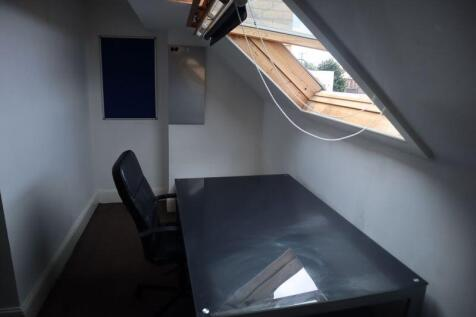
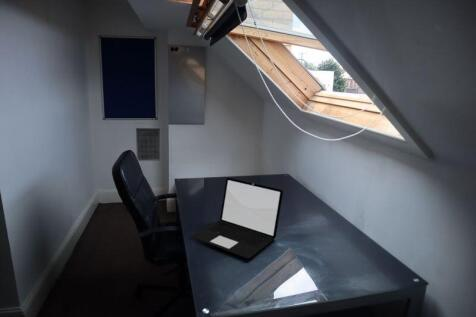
+ calendar [135,120,161,162]
+ laptop [190,177,284,260]
